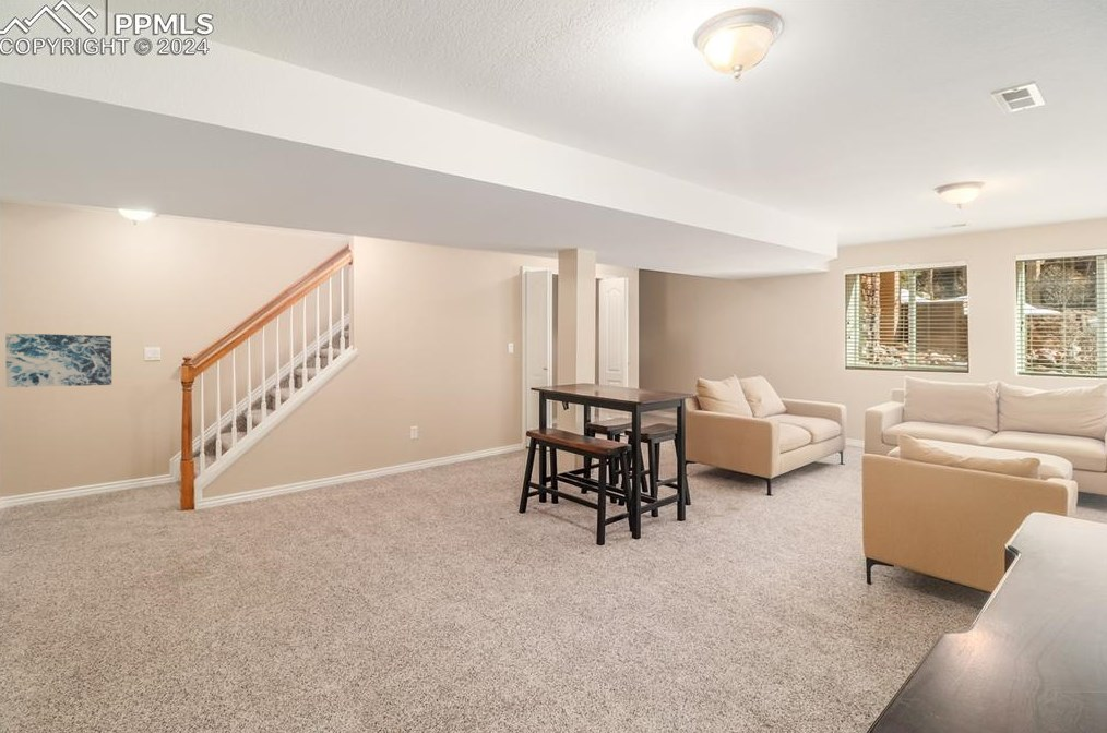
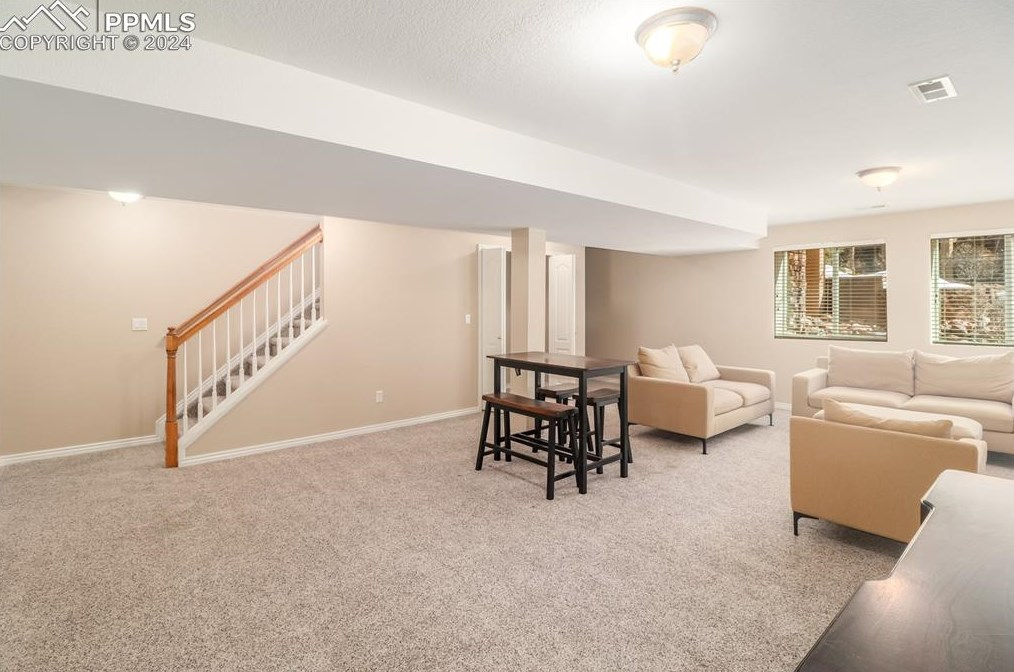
- wall art [4,333,112,388]
